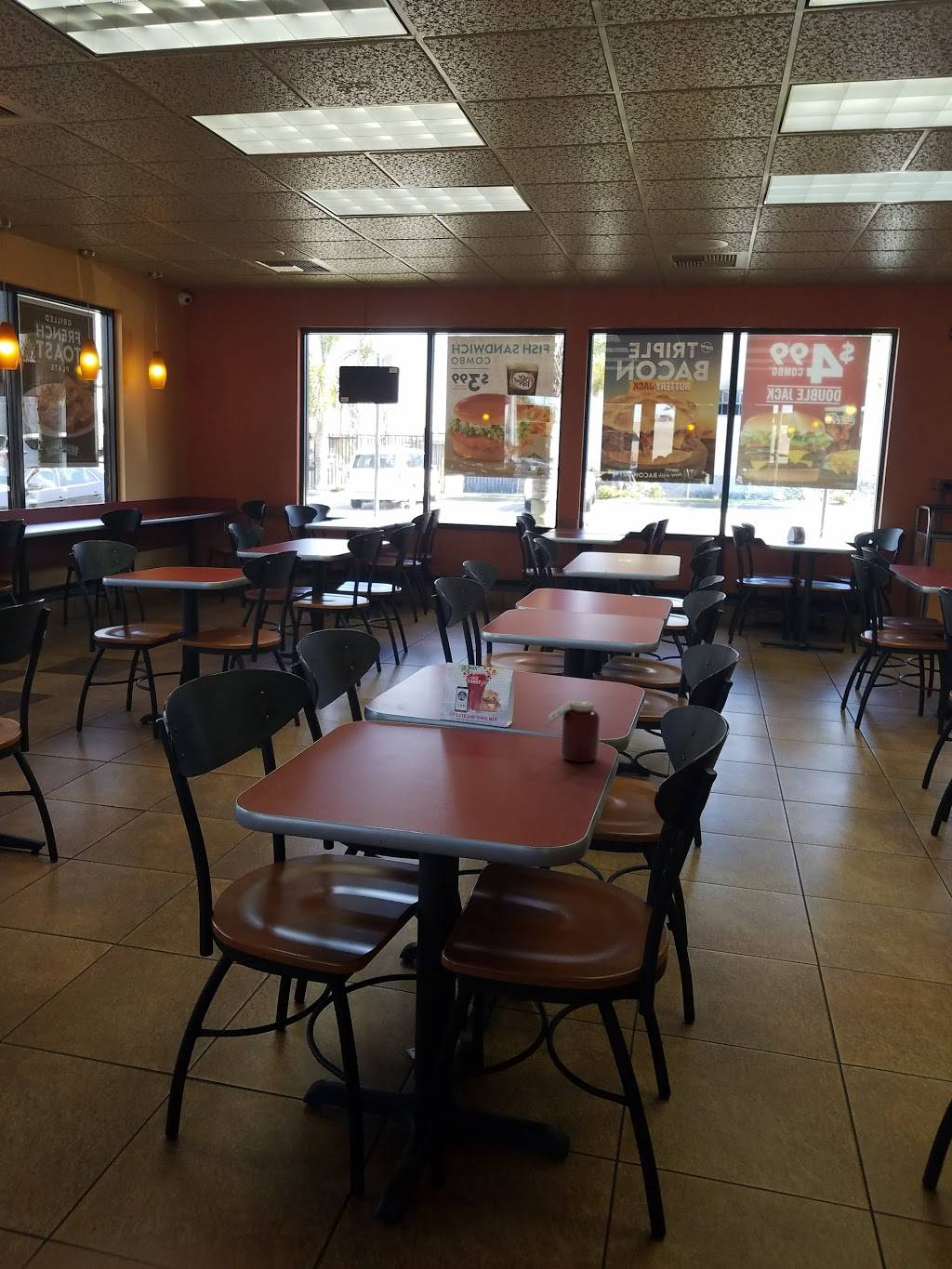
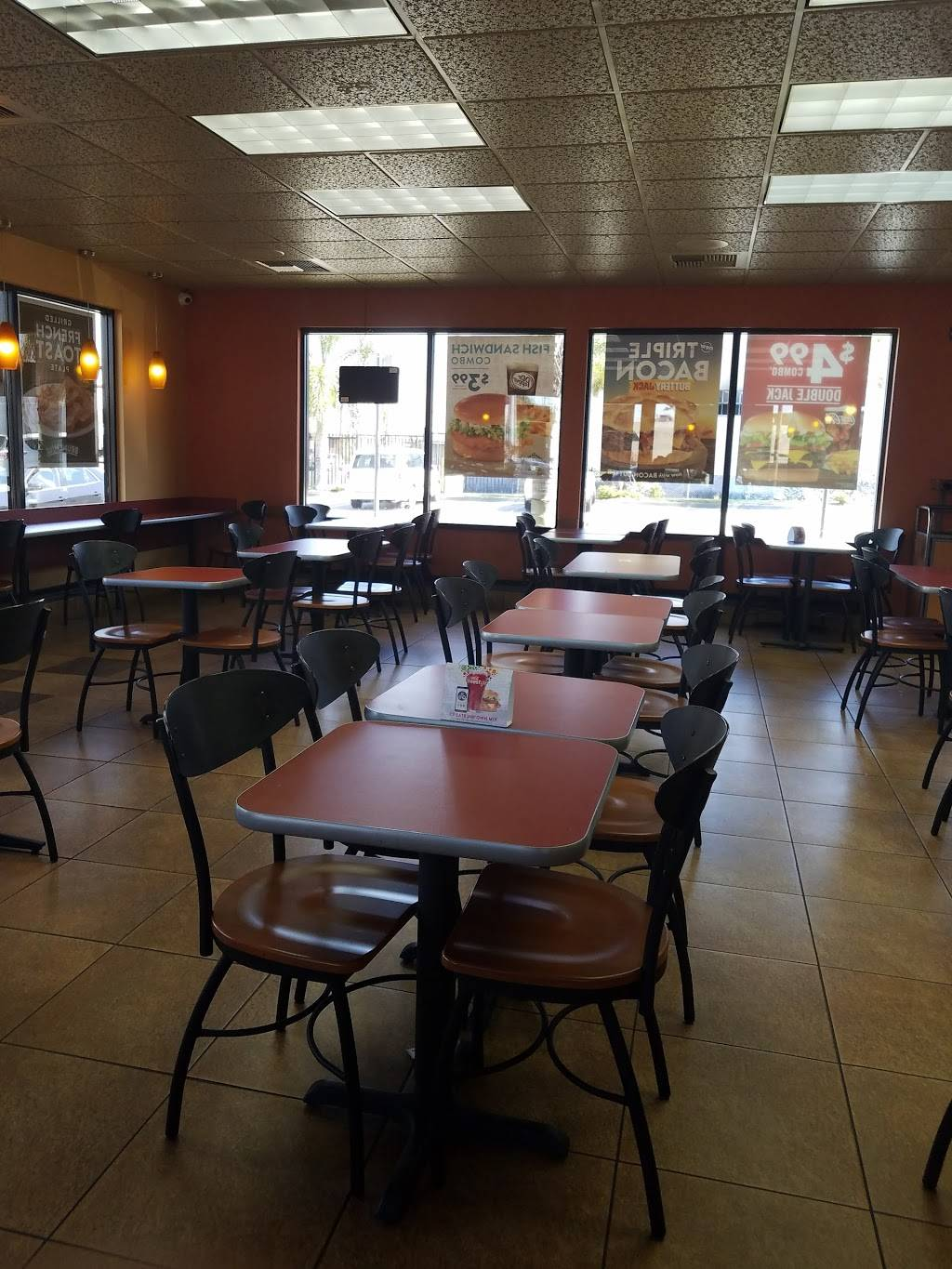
- jar [545,697,601,763]
